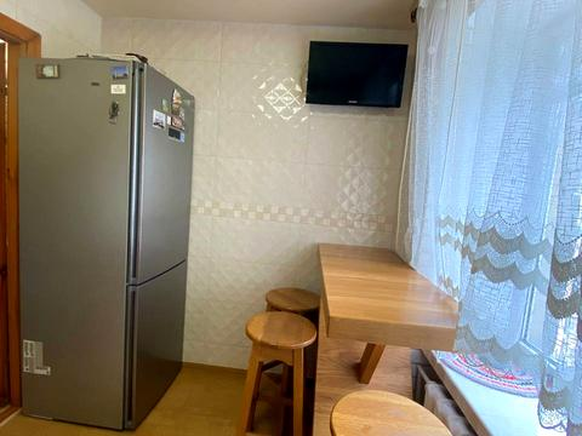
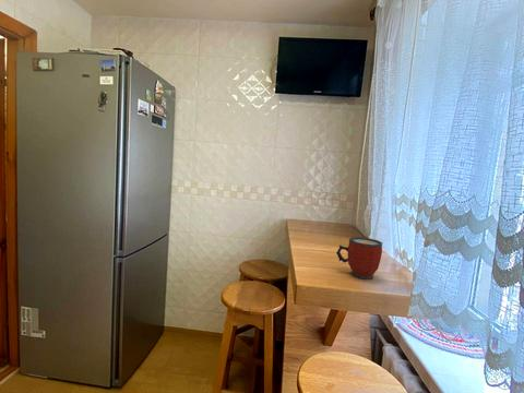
+ mug [335,236,383,281]
